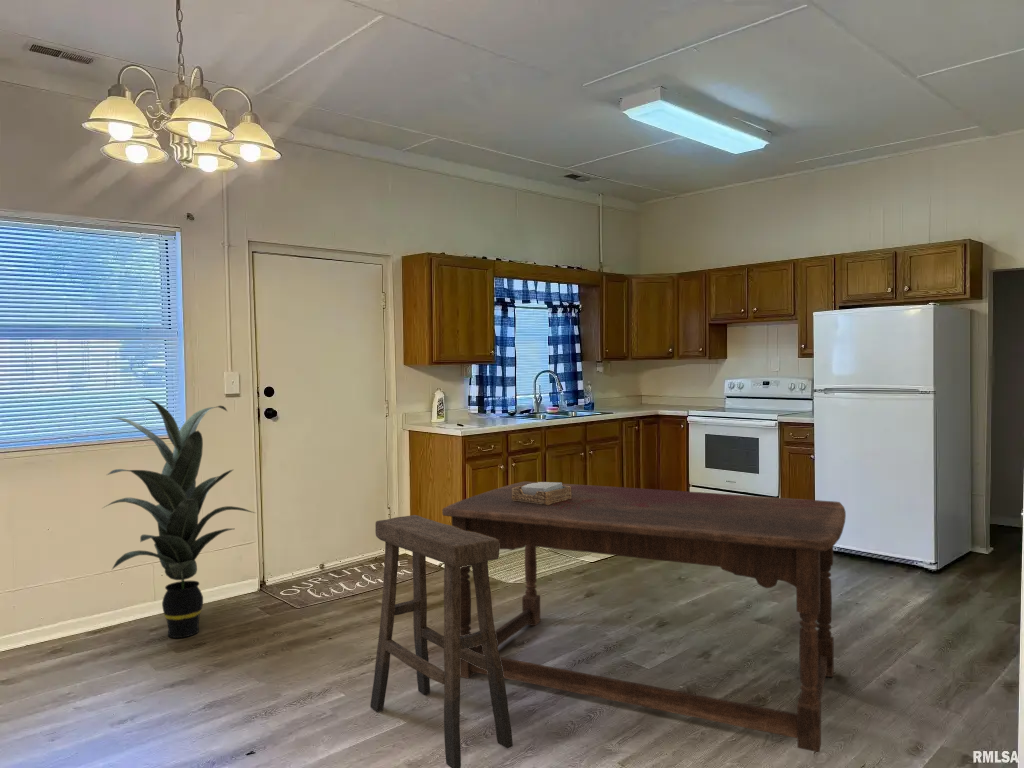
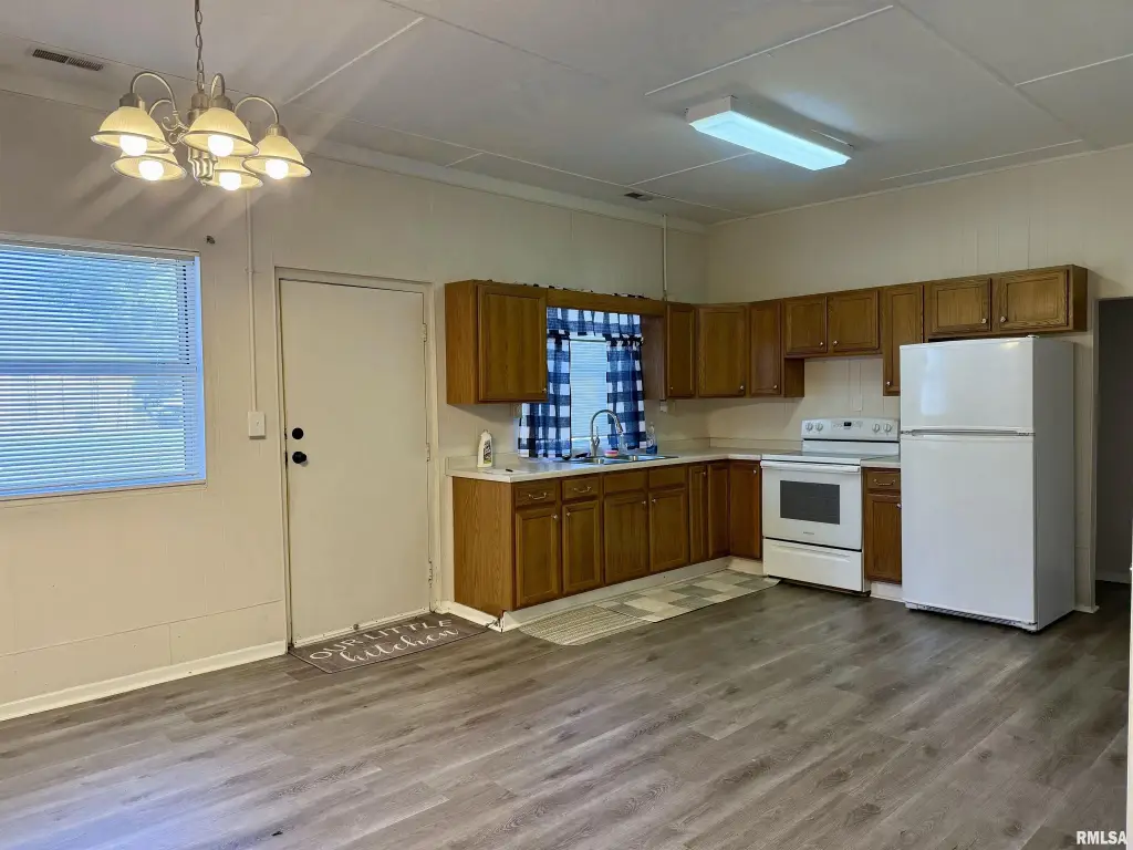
- stool [369,514,514,768]
- indoor plant [102,396,256,639]
- napkin holder [512,481,571,505]
- dining table [441,481,847,753]
